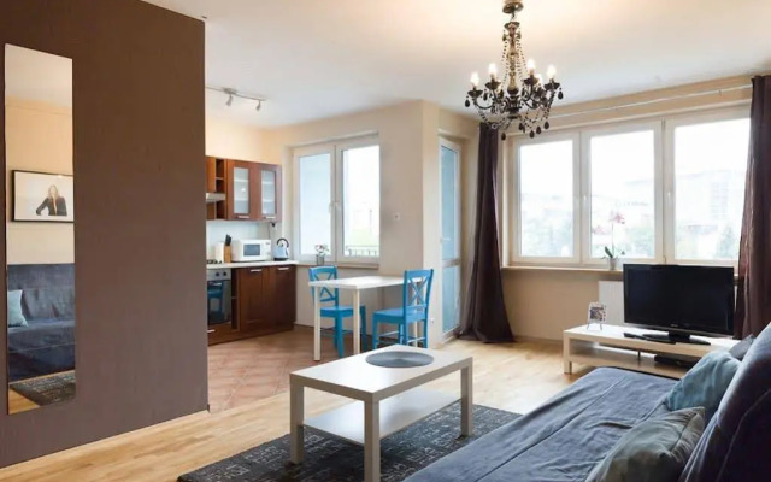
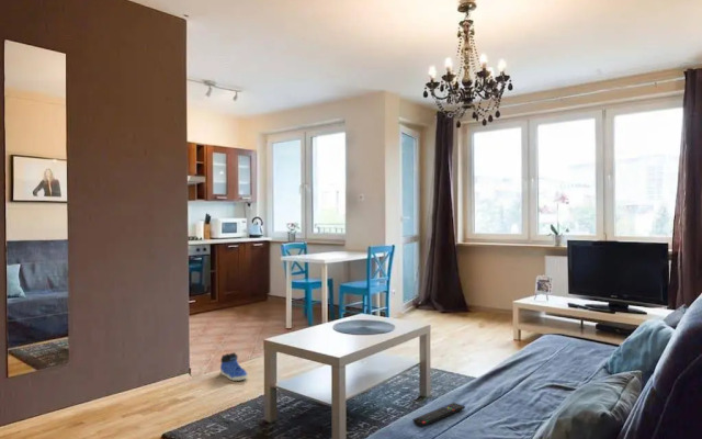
+ sneaker [219,351,249,382]
+ remote control [412,402,466,428]
